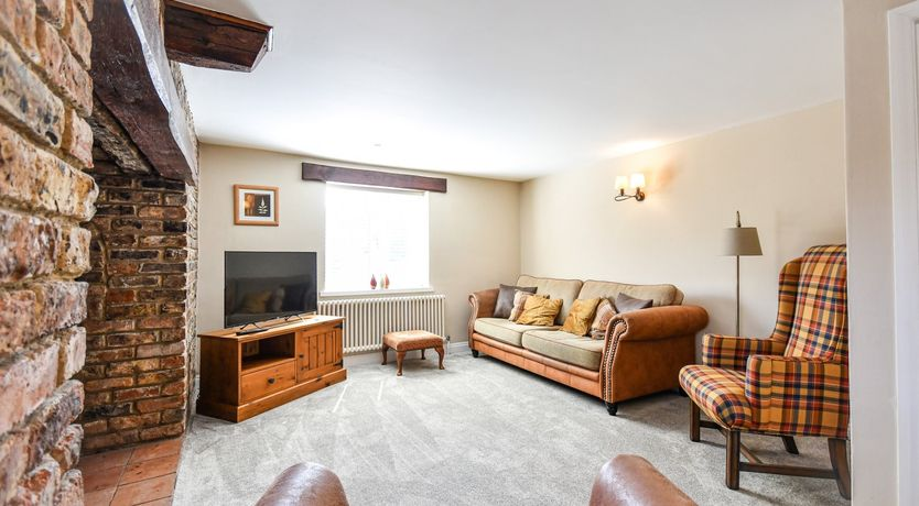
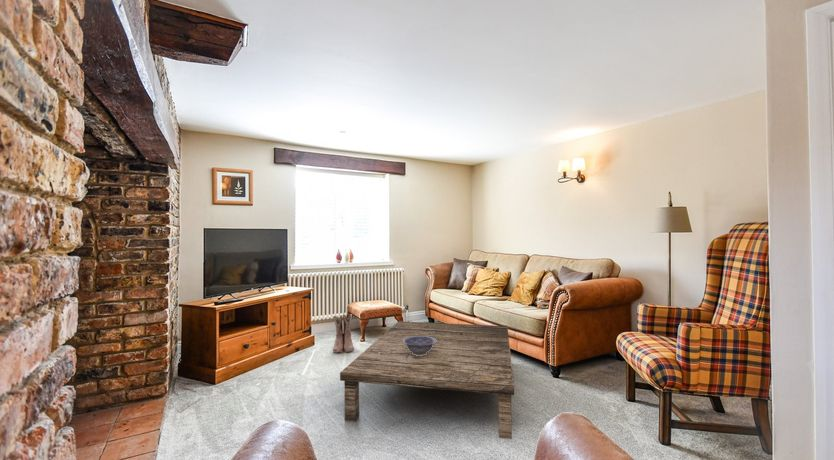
+ boots [332,313,355,353]
+ coffee table [339,320,515,440]
+ decorative bowl [403,336,437,356]
